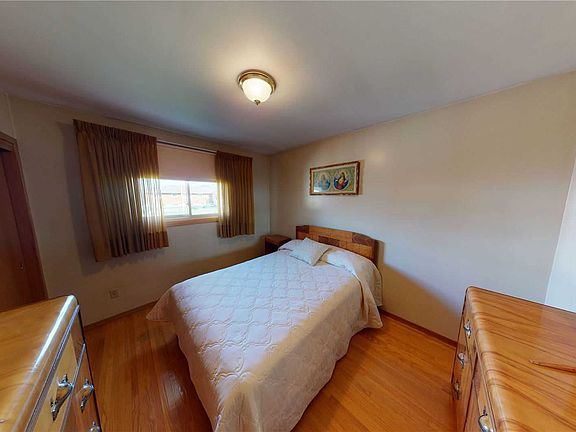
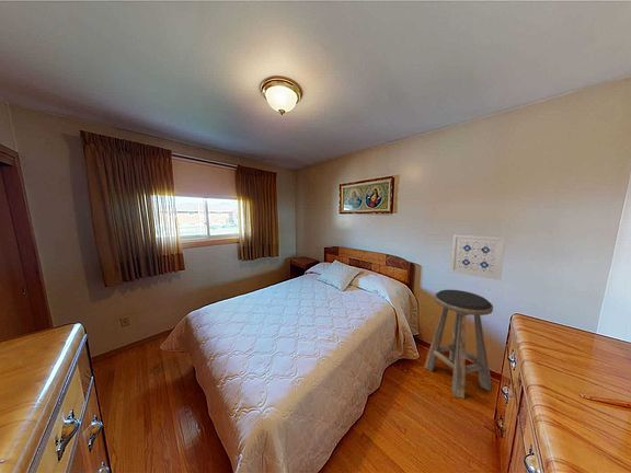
+ wall art [450,233,506,281]
+ stool [424,289,494,400]
